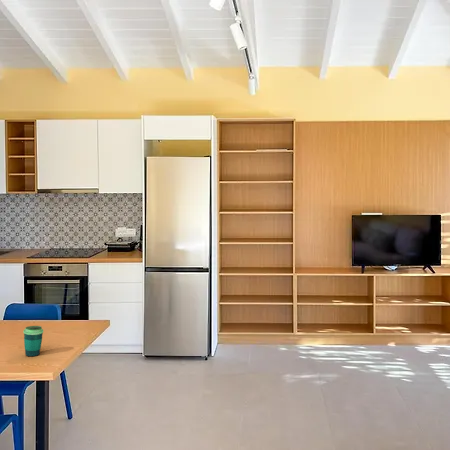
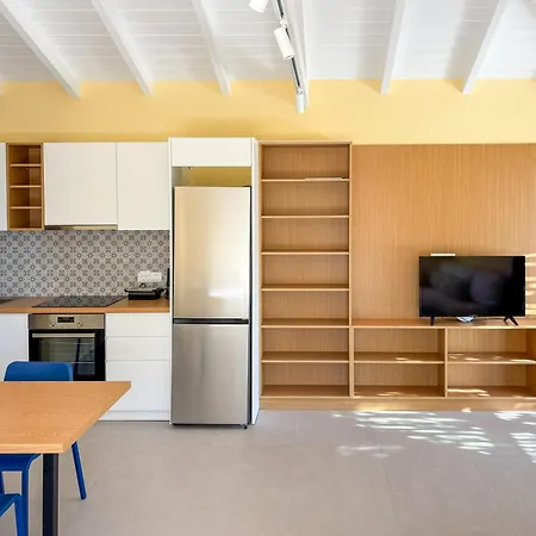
- cup [22,325,44,357]
